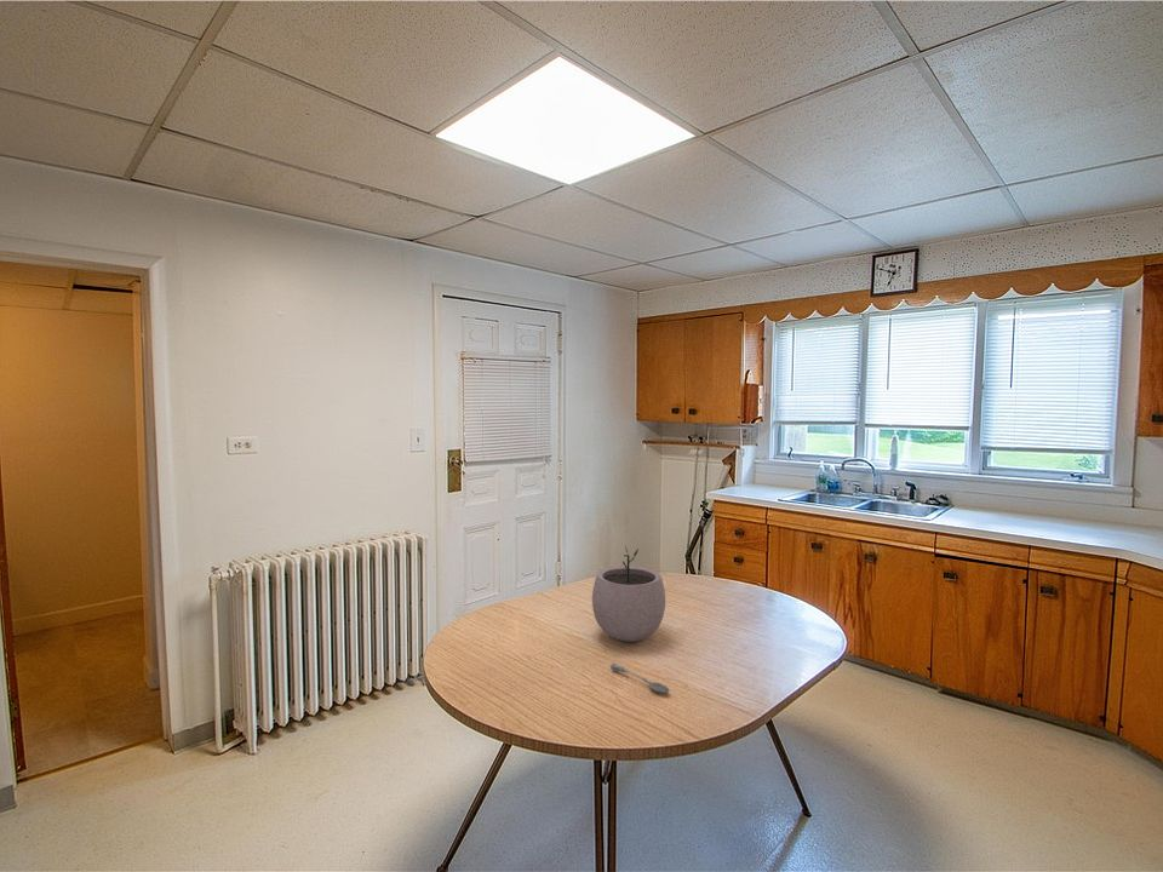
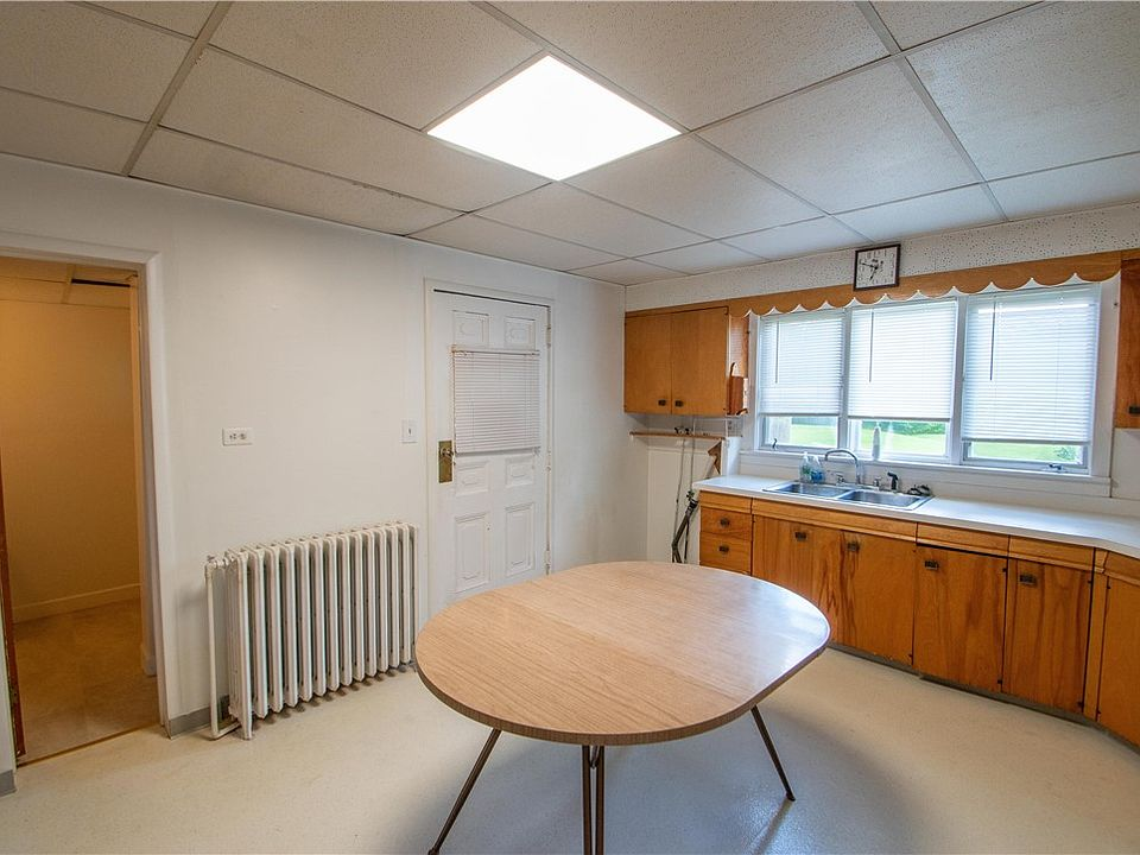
- soupspoon [609,661,670,694]
- plant pot [591,545,666,643]
